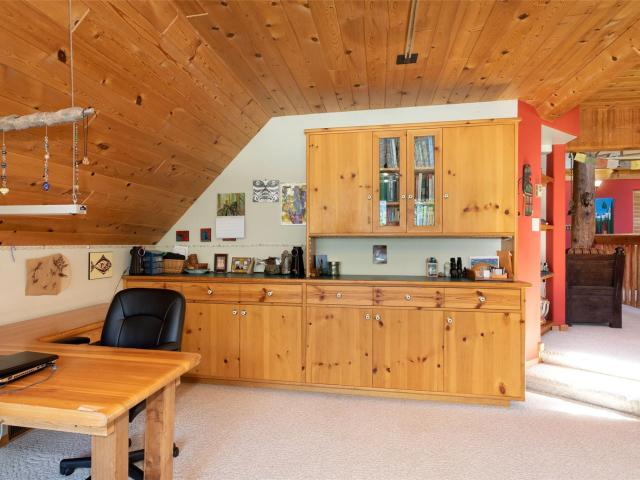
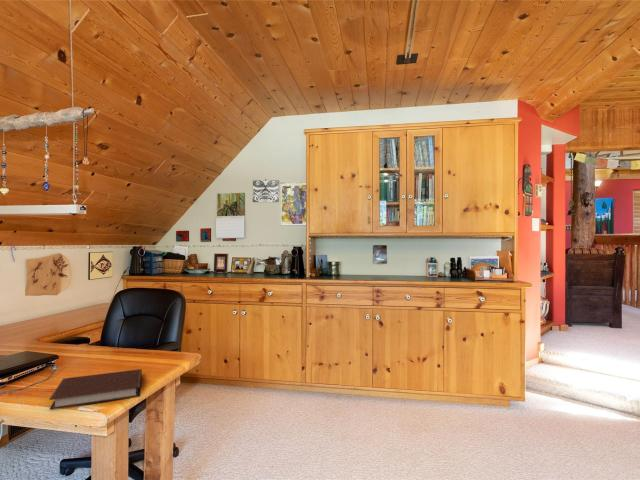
+ notebook [48,368,143,410]
